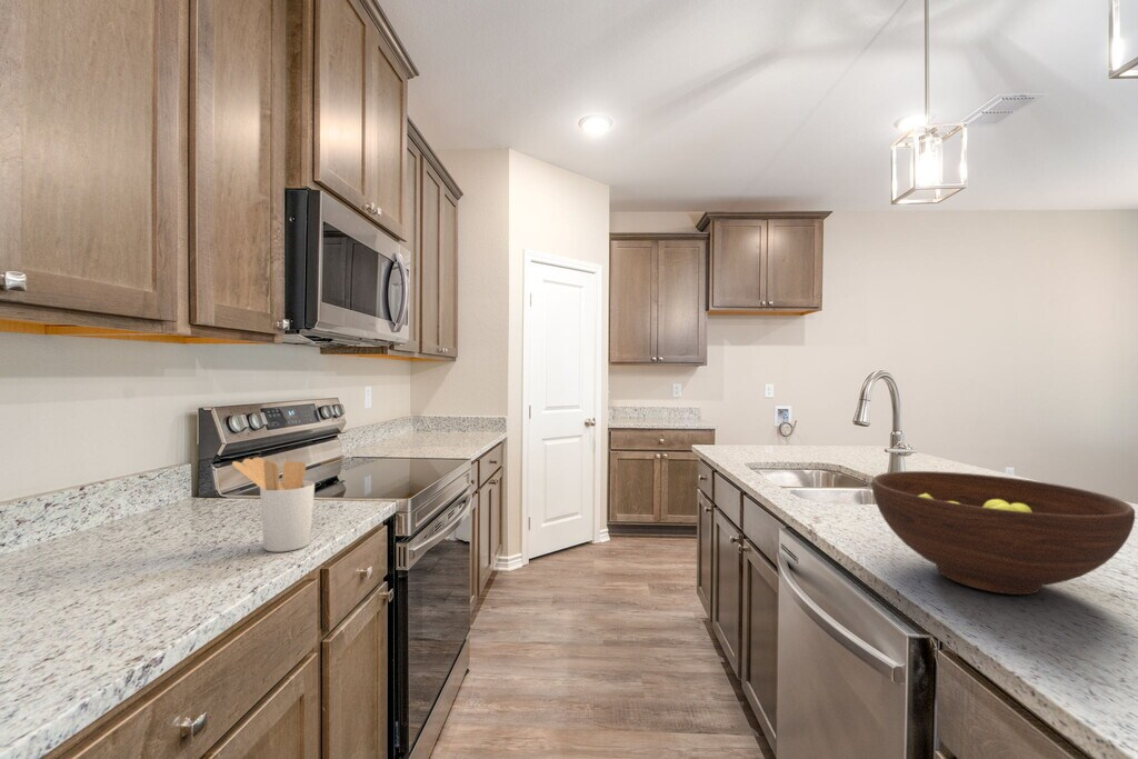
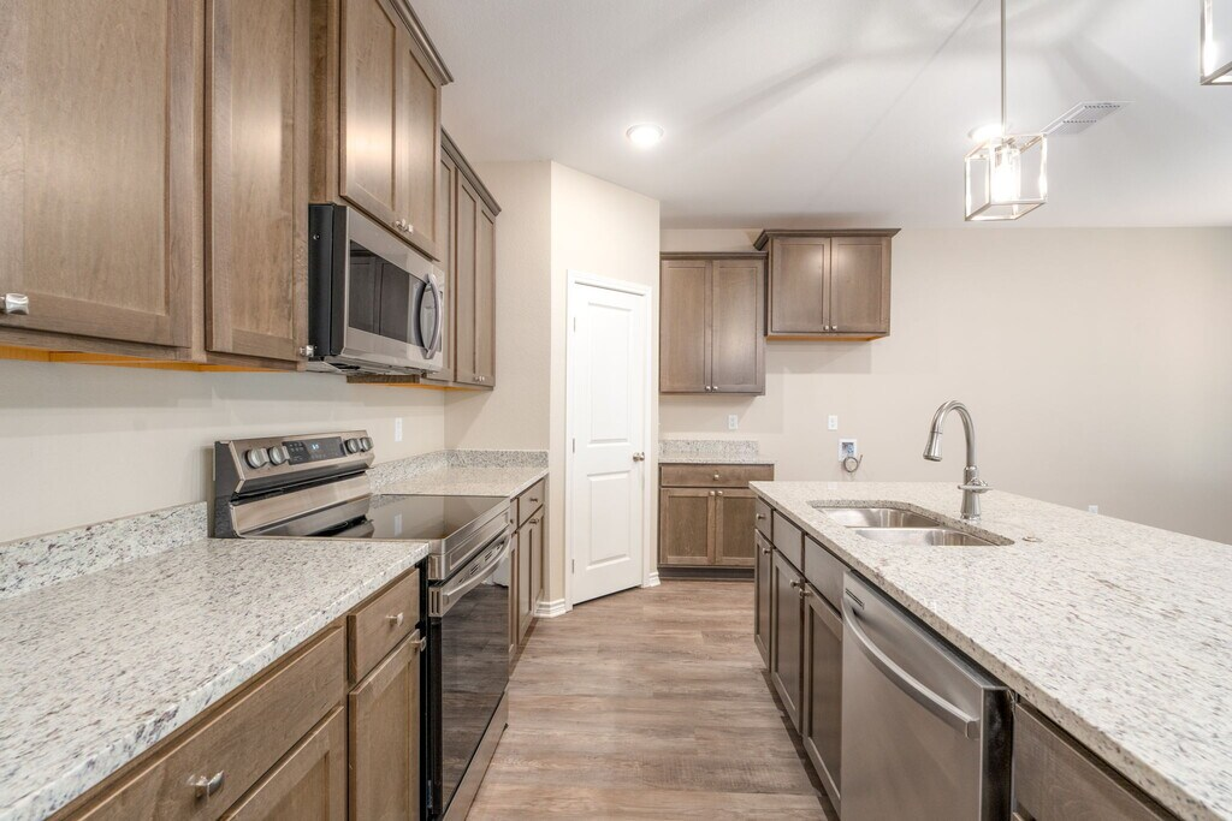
- fruit bowl [871,470,1136,596]
- utensil holder [231,456,316,553]
